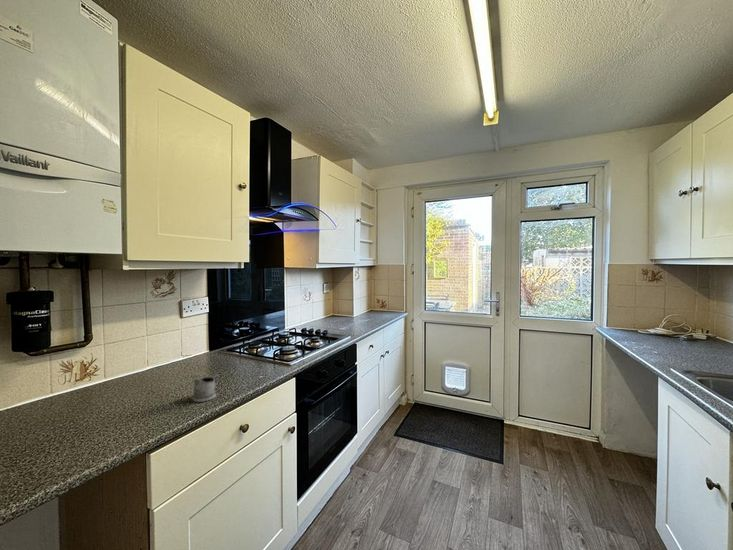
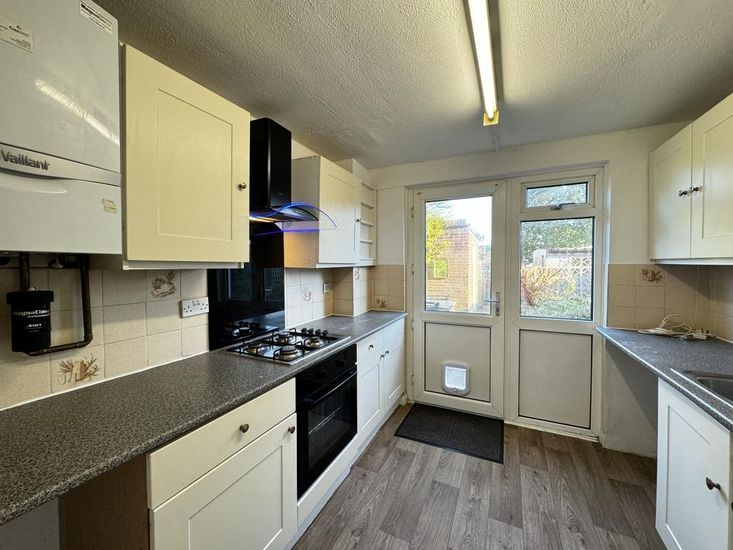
- tea glass holder [191,374,220,403]
